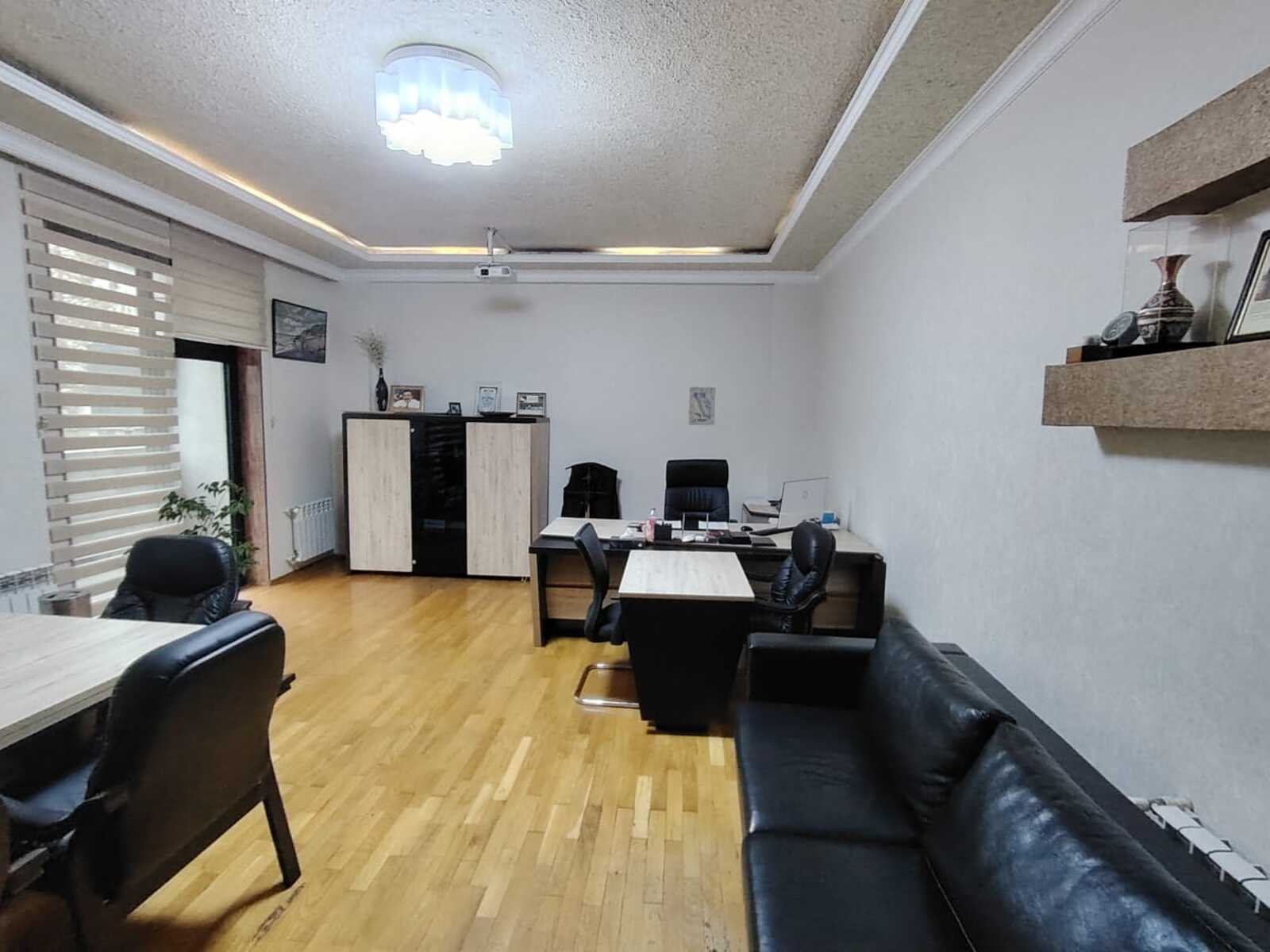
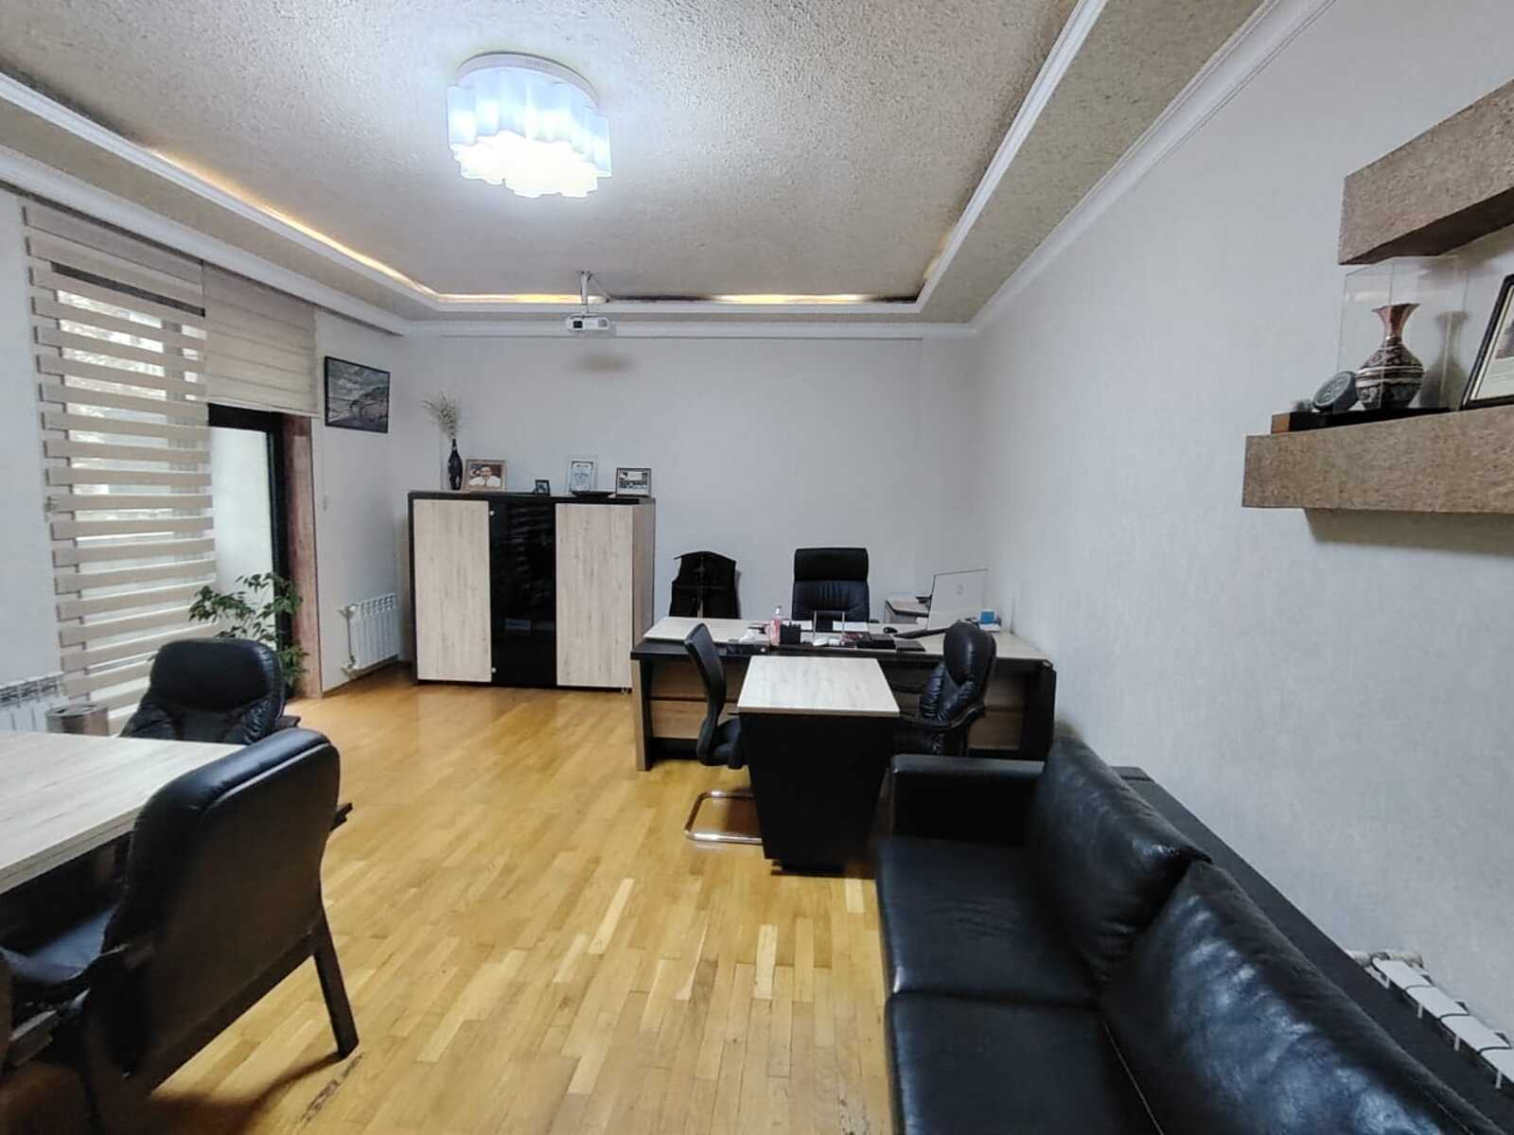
- wall art [688,386,717,426]
